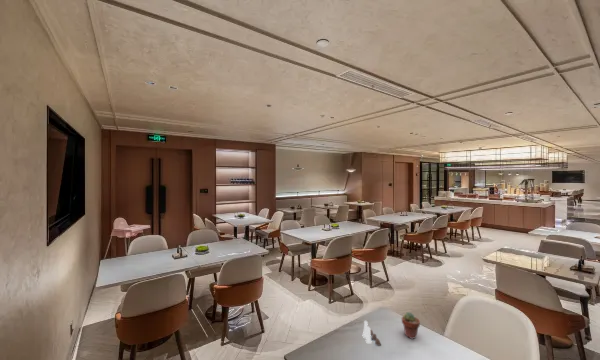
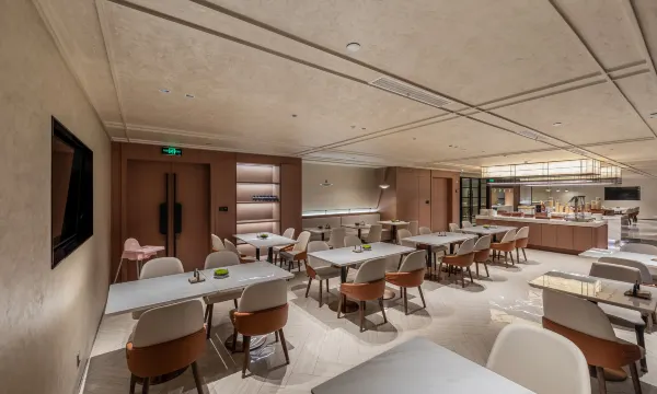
- potted succulent [401,311,421,340]
- salt and pepper shaker set [361,320,382,346]
